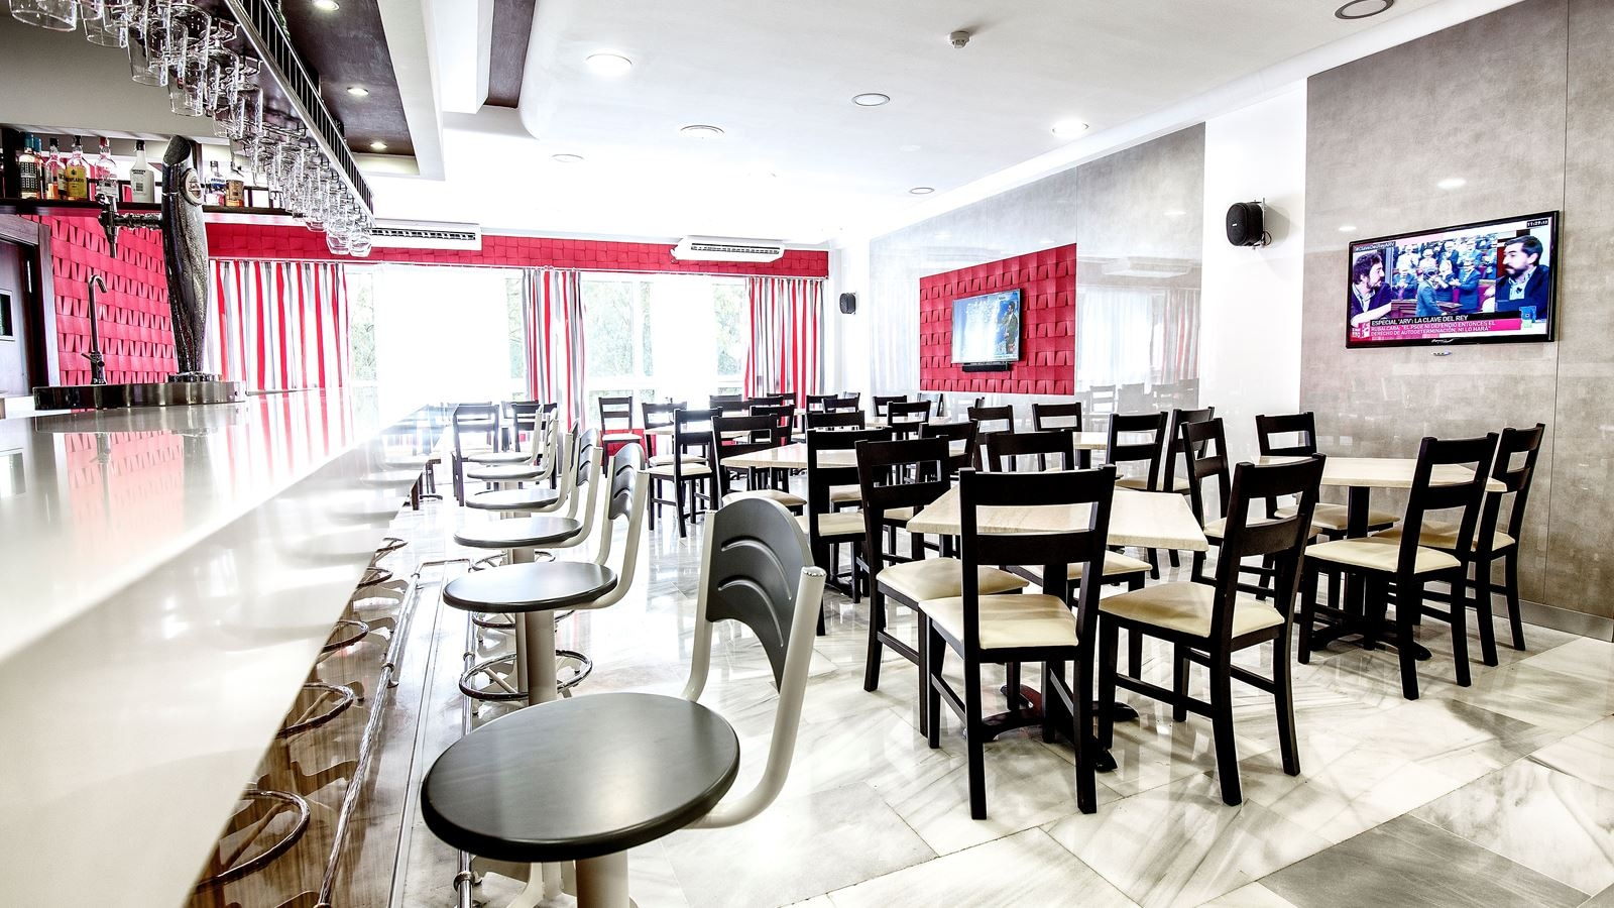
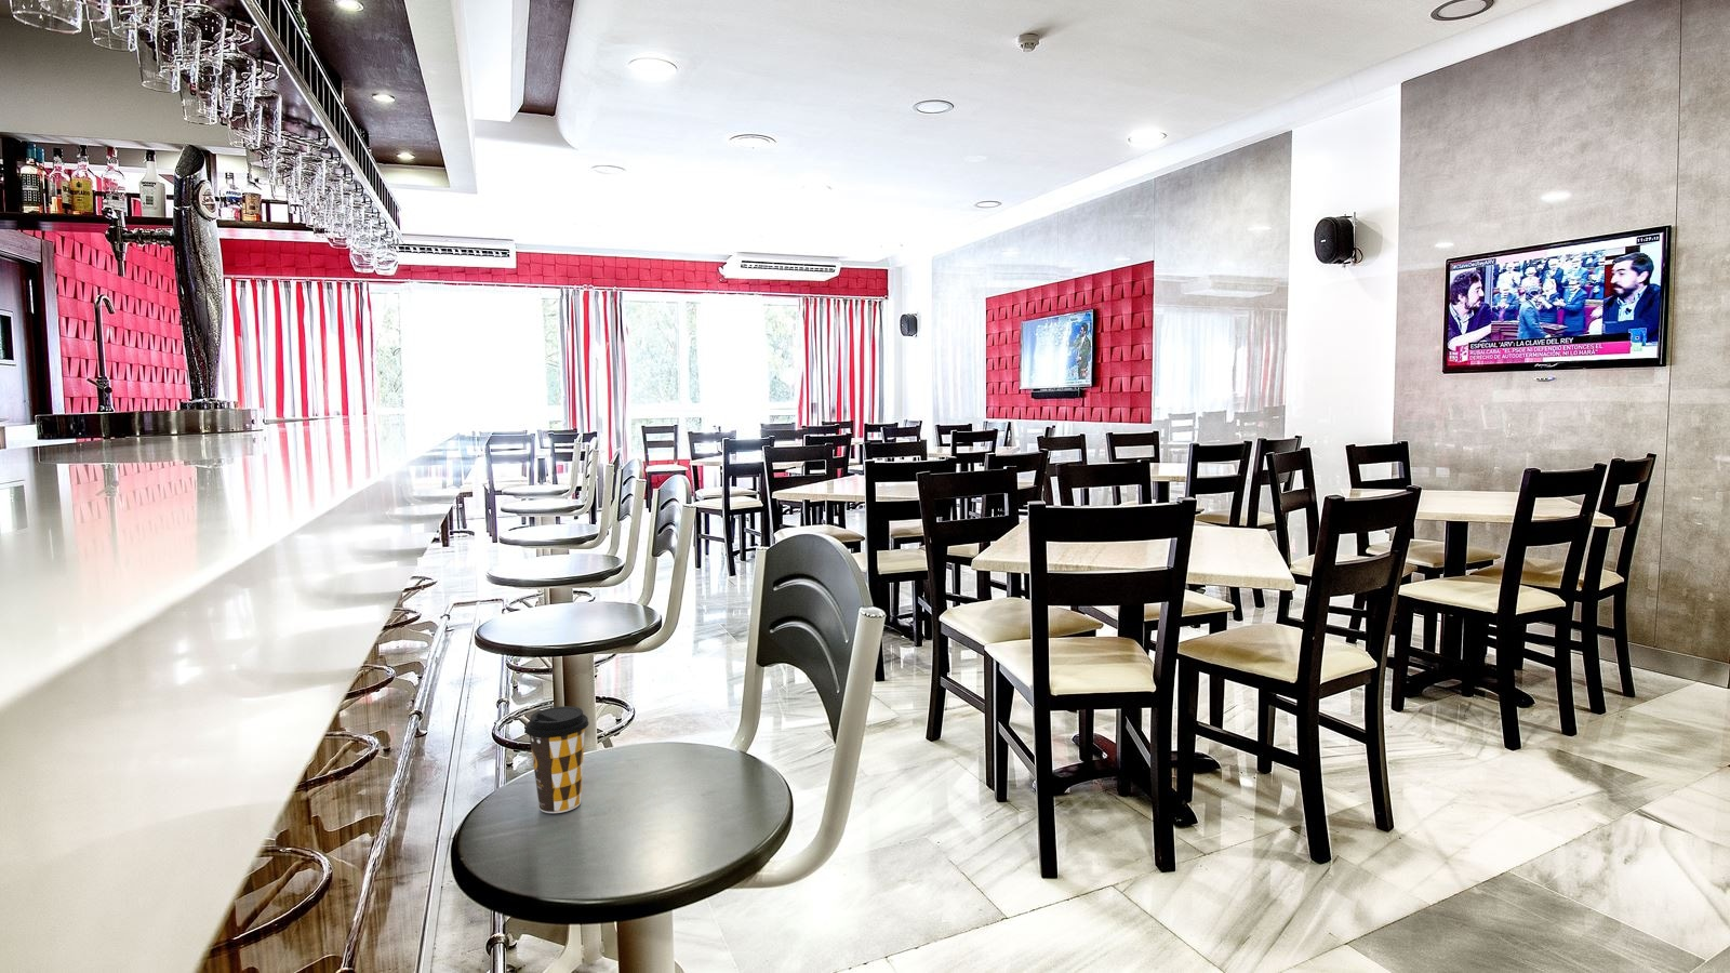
+ coffee cup [524,705,589,814]
